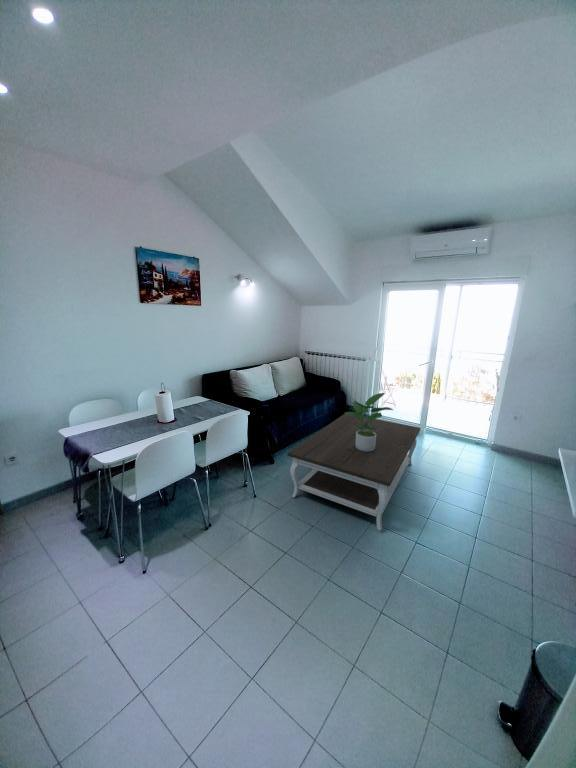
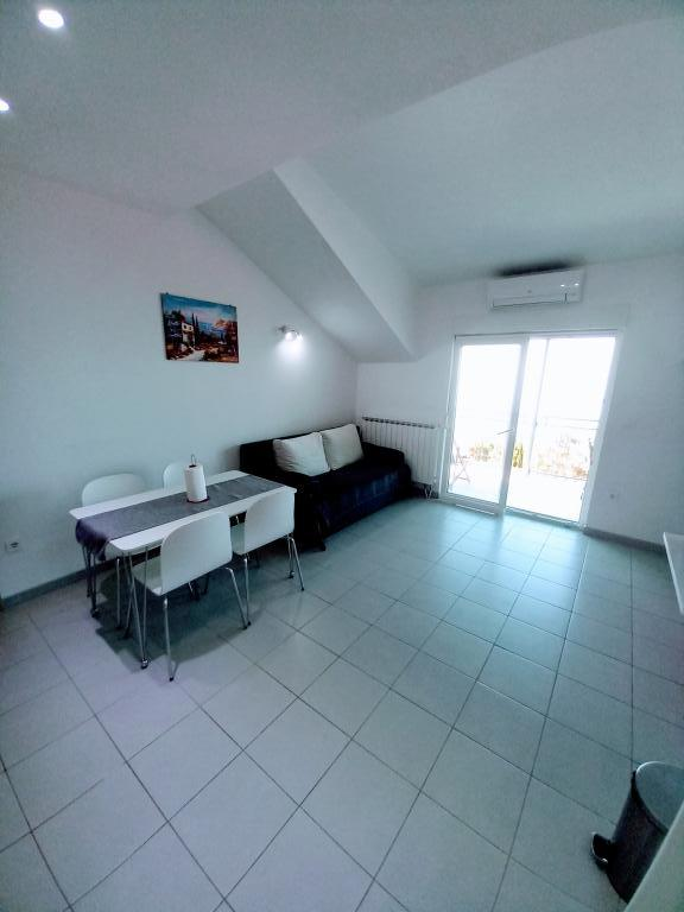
- potted plant [343,392,394,452]
- coffee table [286,413,421,532]
